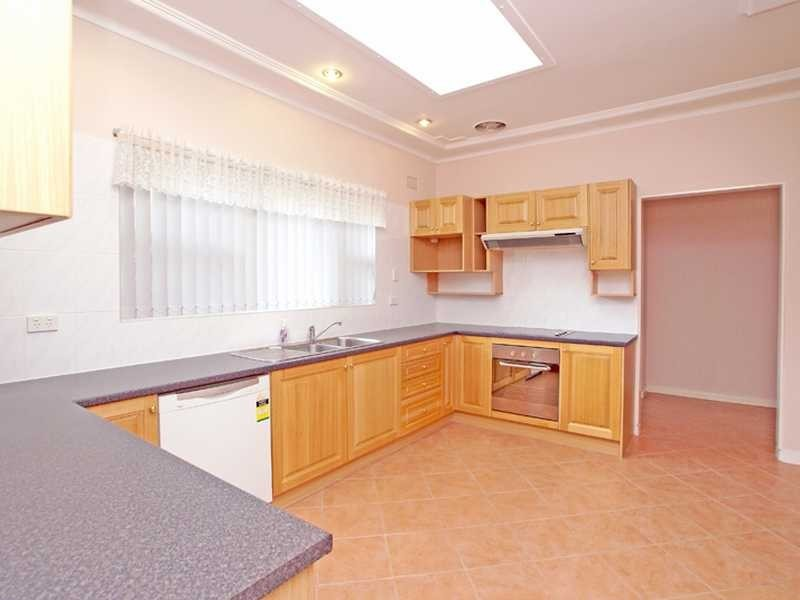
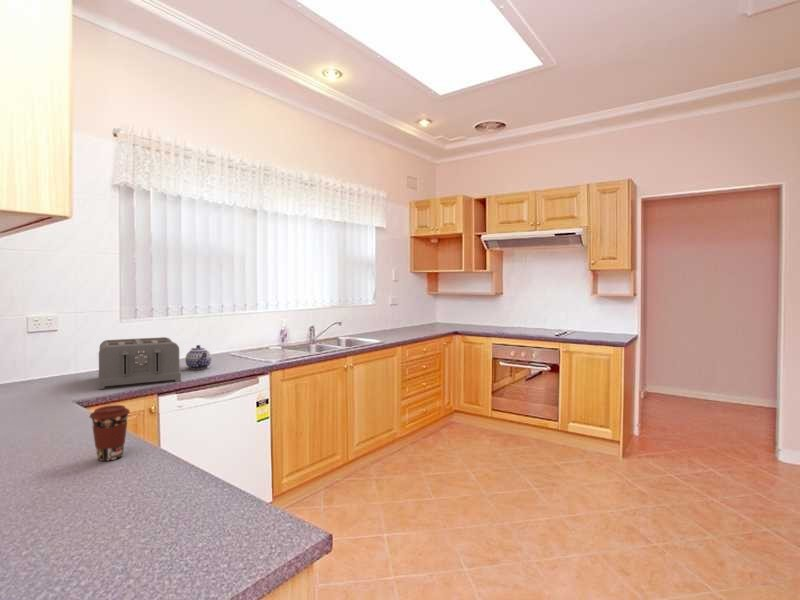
+ teapot [184,344,212,370]
+ toaster [97,336,182,390]
+ coffee cup [88,404,131,462]
